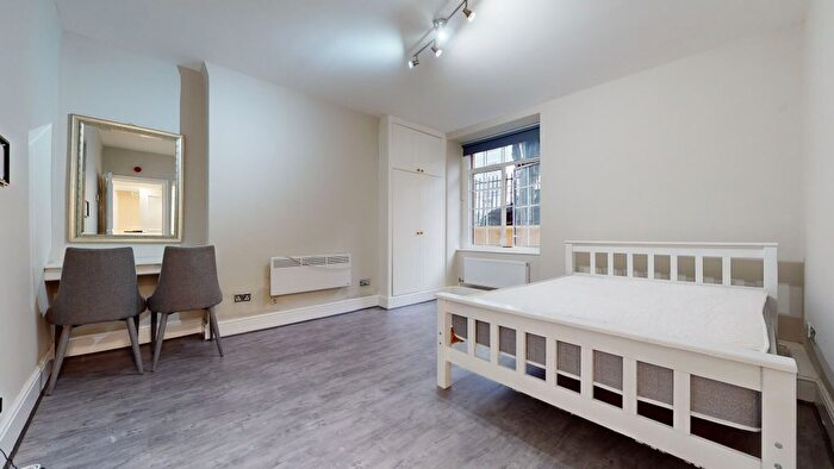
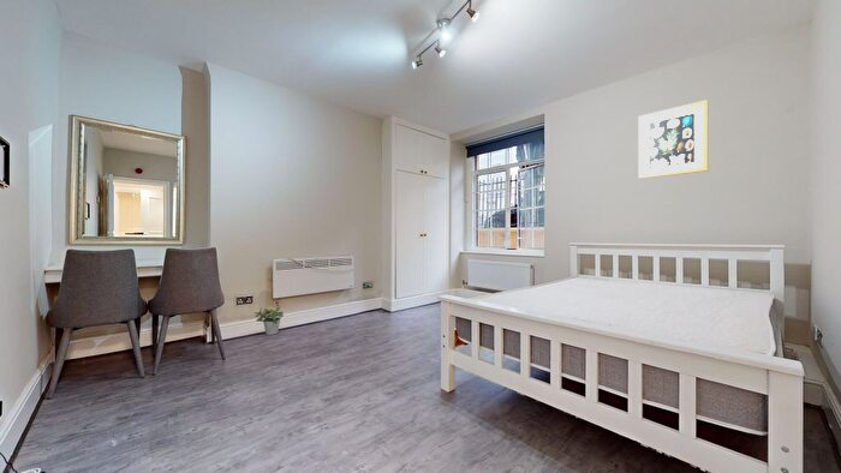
+ potted plant [254,305,285,336]
+ wall art [637,98,709,180]
